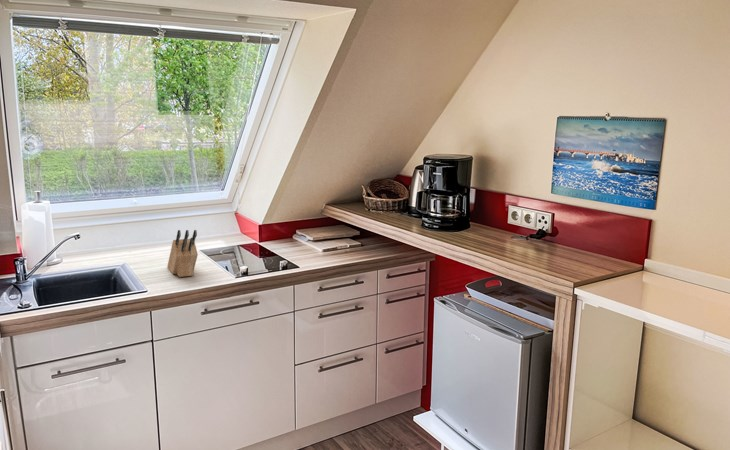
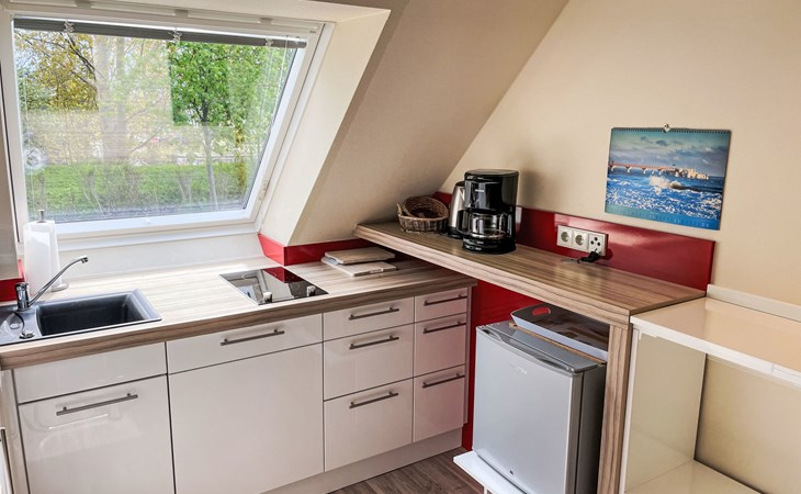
- knife block [166,229,199,278]
